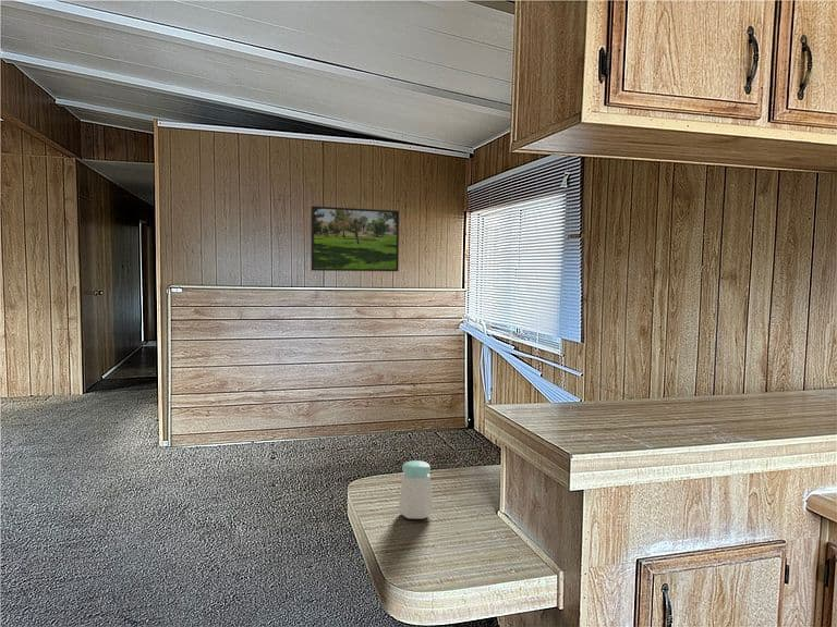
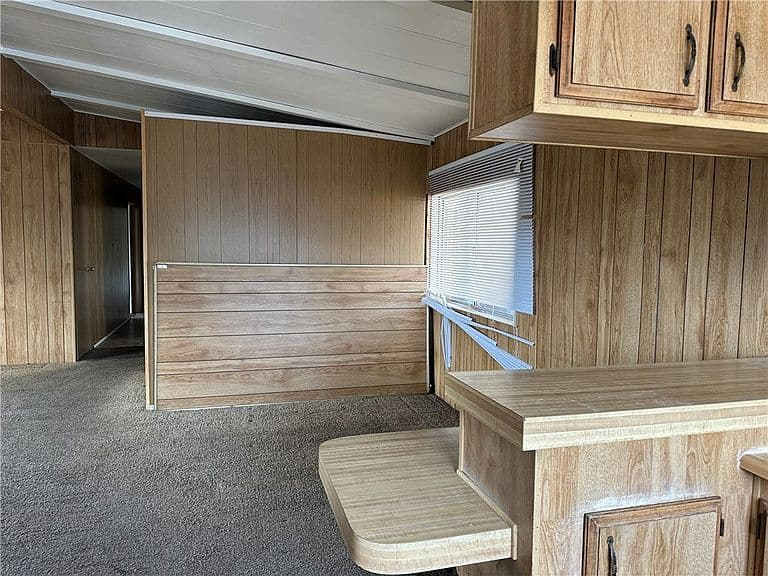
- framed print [311,205,400,272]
- salt shaker [398,459,434,520]
